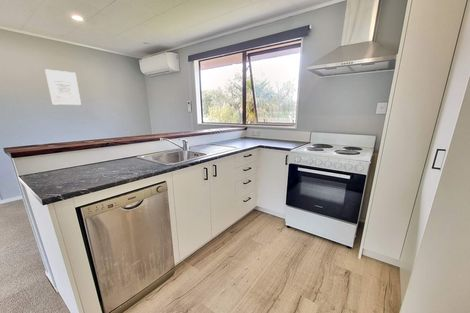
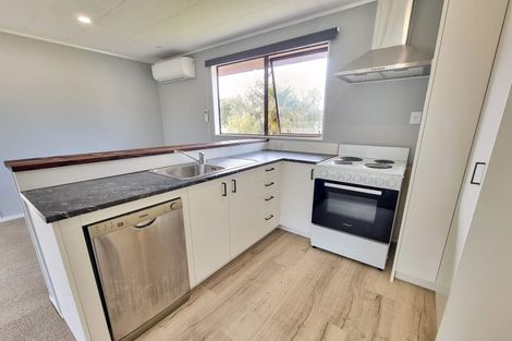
- wall art [44,68,82,106]
